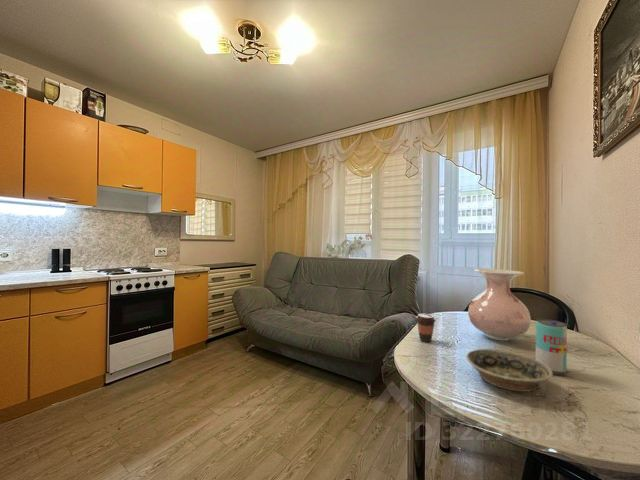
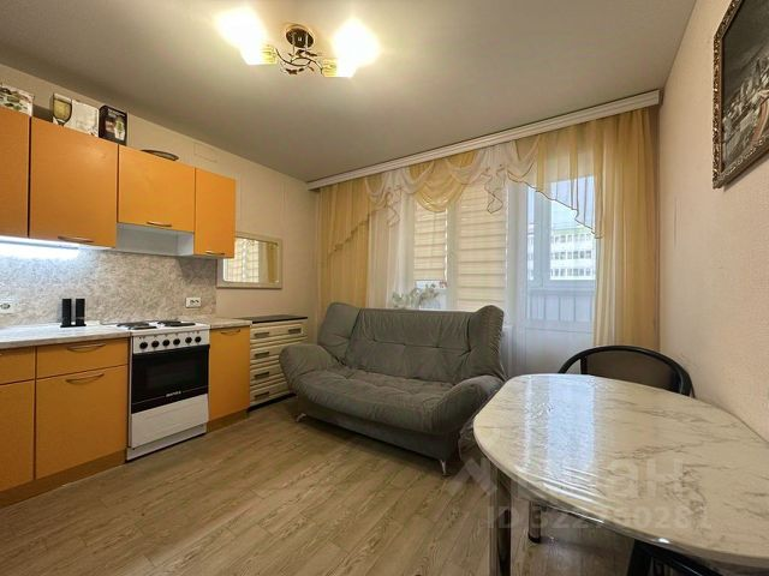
- beverage can [535,318,568,376]
- bowl [465,348,554,399]
- coffee cup [415,313,437,343]
- vase [467,268,531,342]
